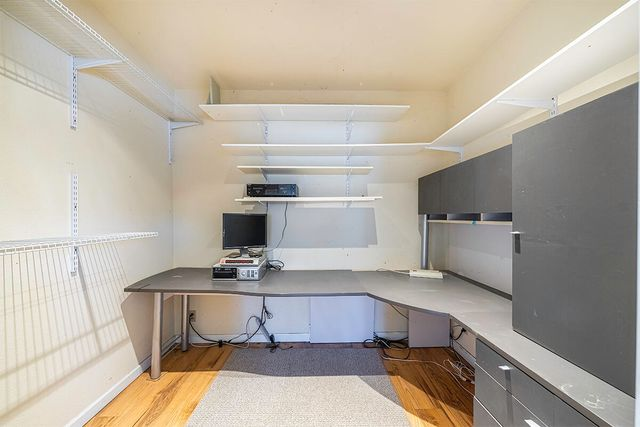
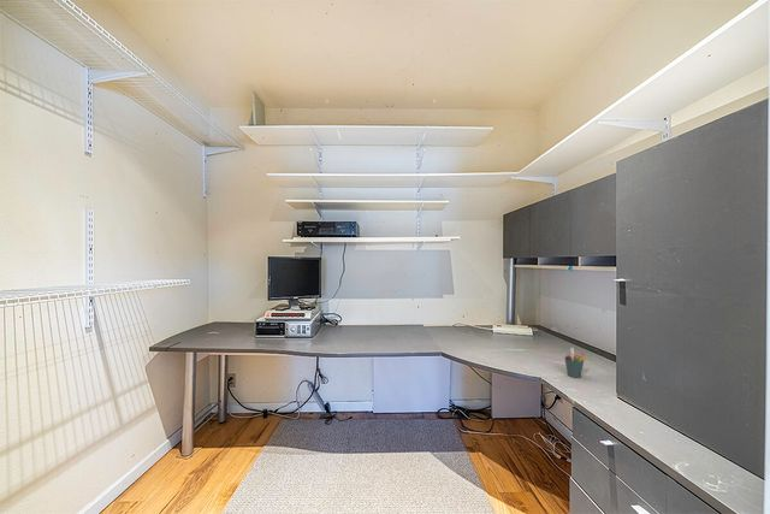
+ pen holder [564,347,586,379]
